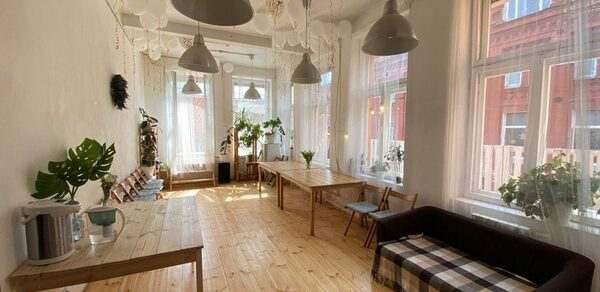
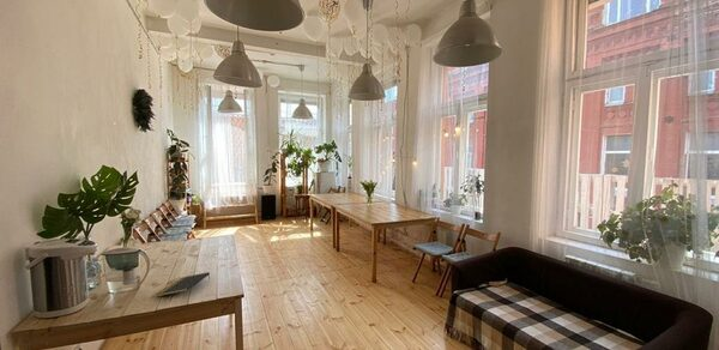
+ notepad [156,271,211,297]
